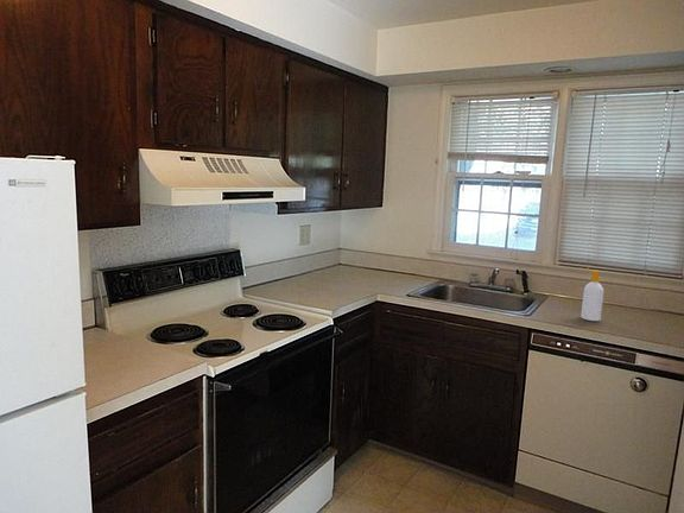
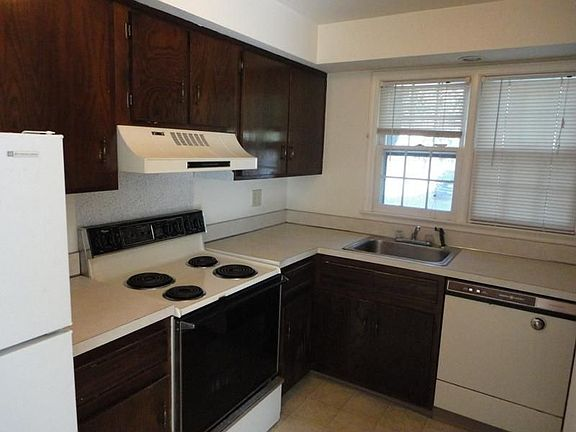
- soap bottle [580,268,604,322]
